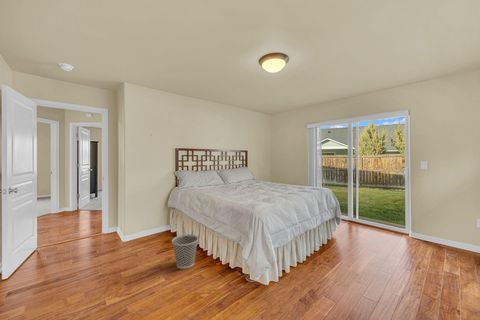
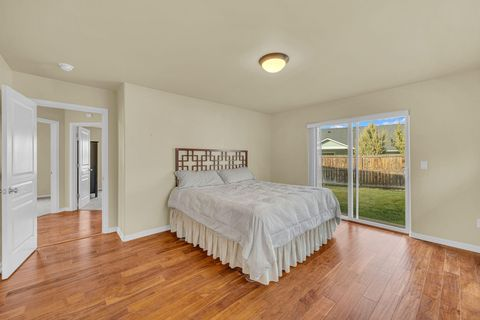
- wastebasket [171,233,199,270]
